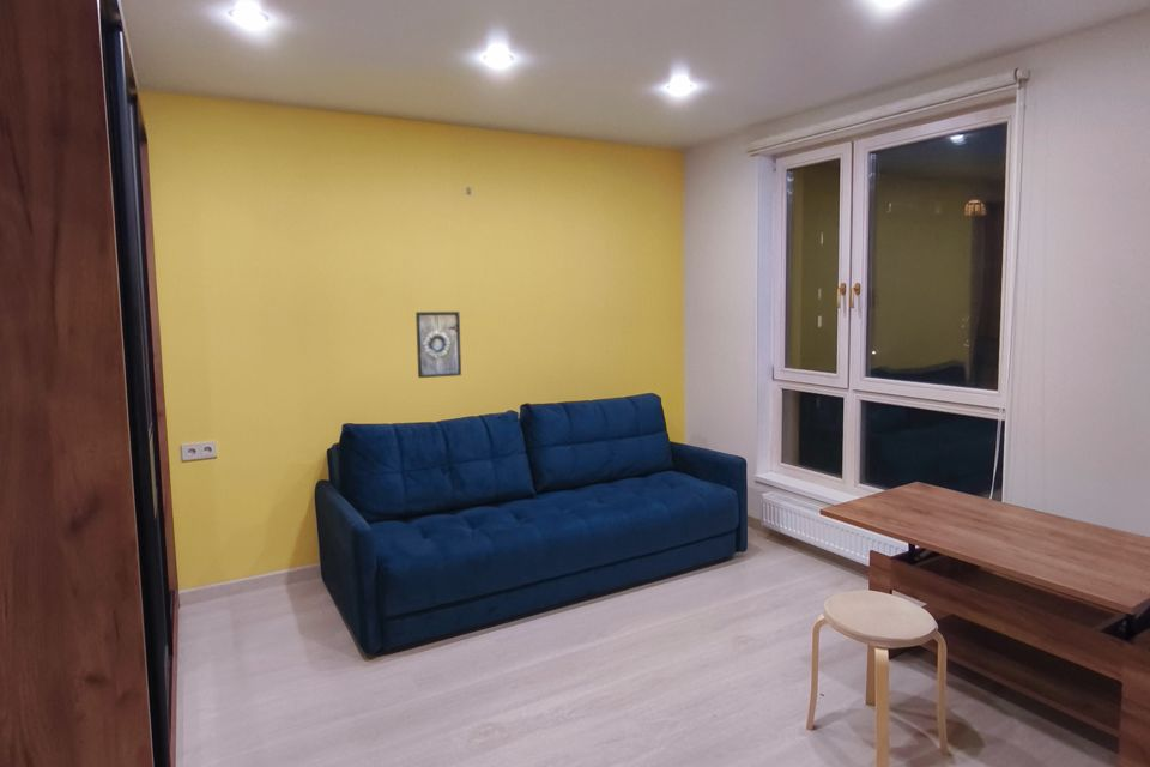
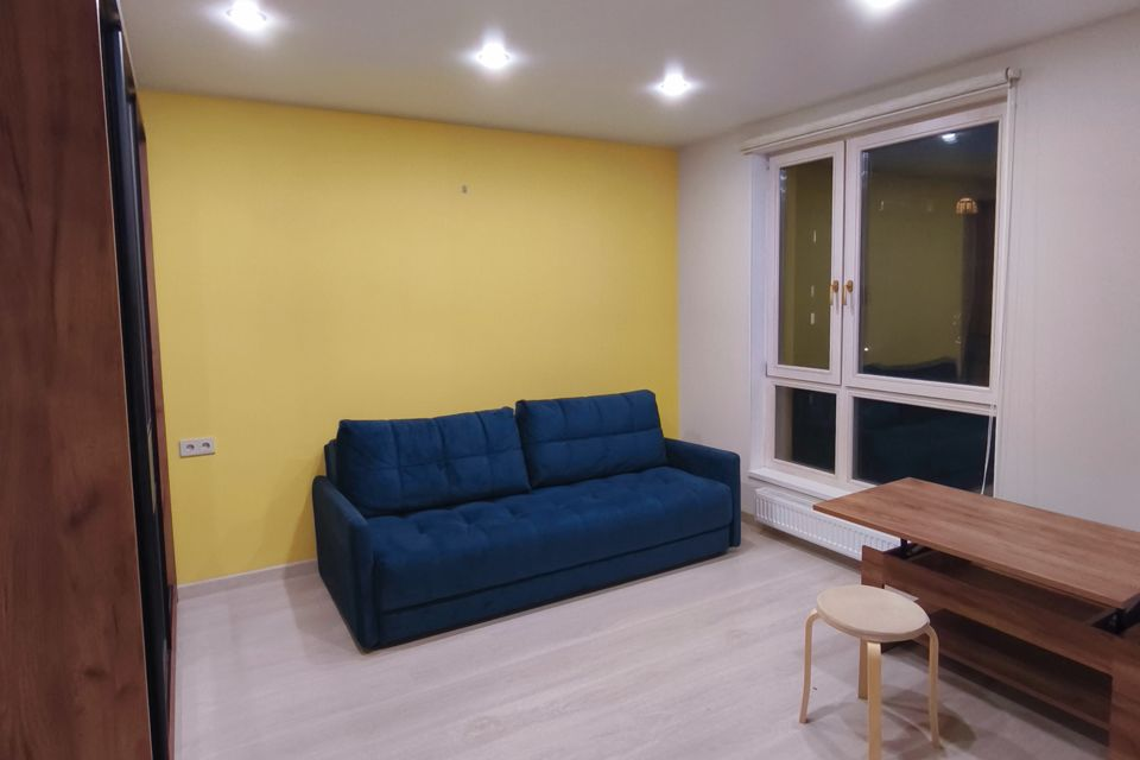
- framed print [414,310,462,379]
